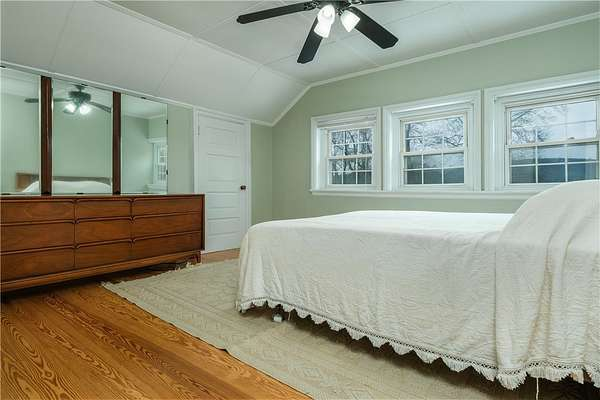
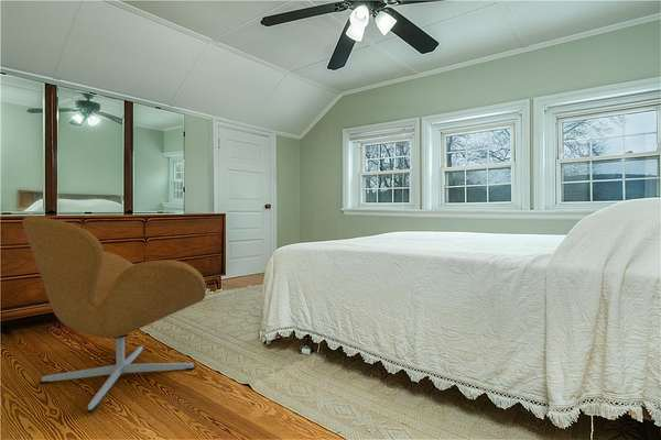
+ armchair [21,215,207,414]
